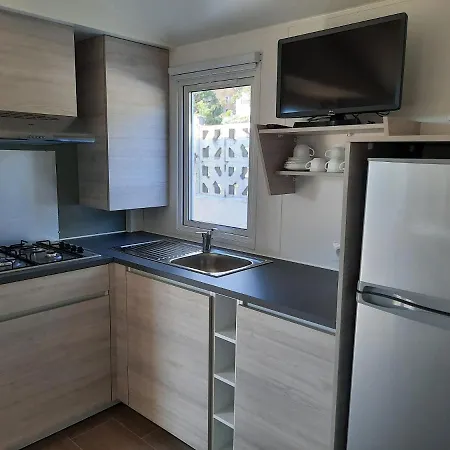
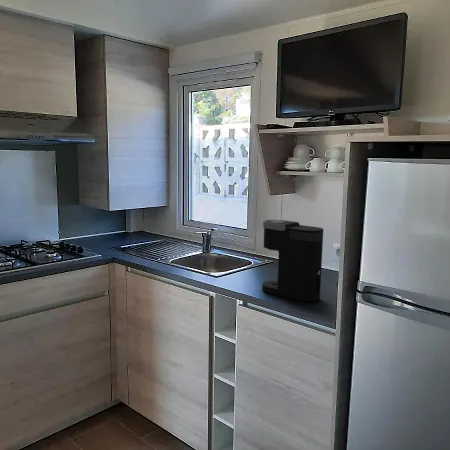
+ coffee maker [261,219,324,303]
